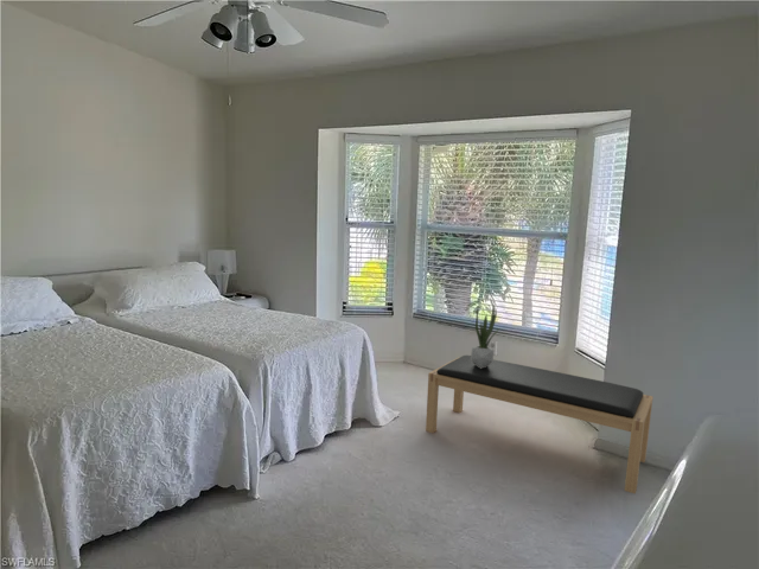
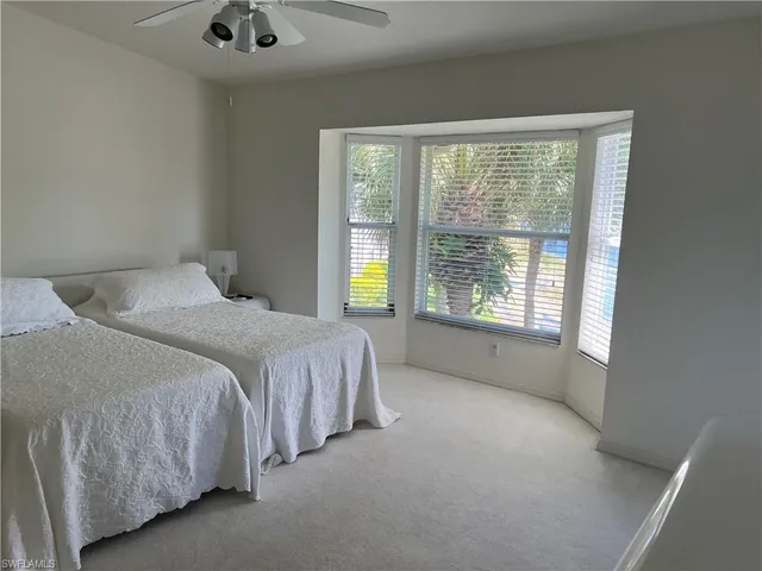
- bench [425,354,655,494]
- potted plant [470,303,500,369]
